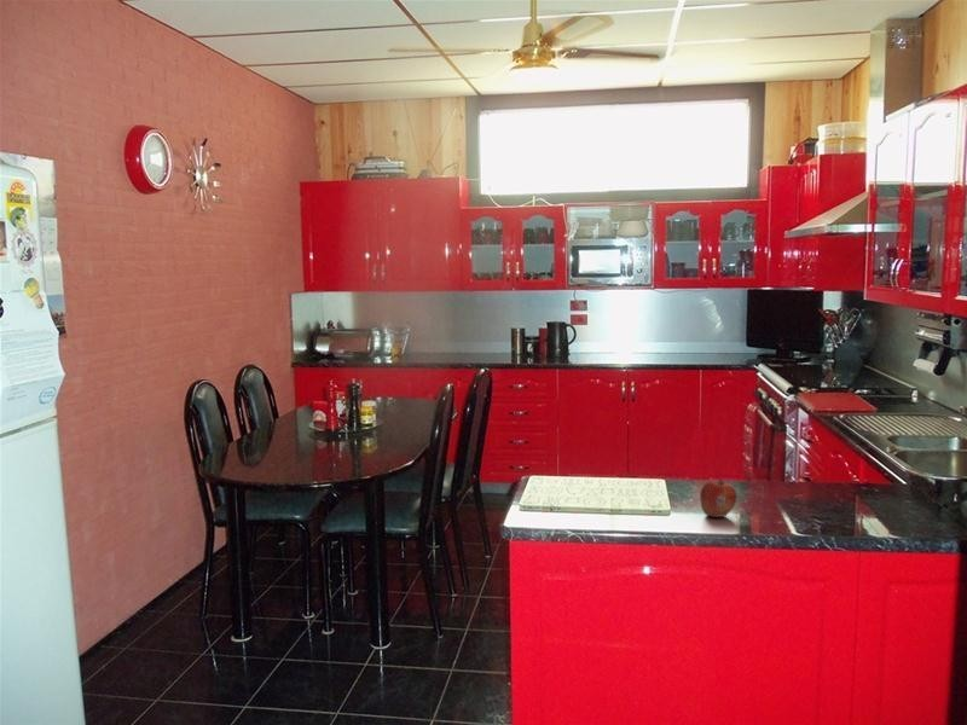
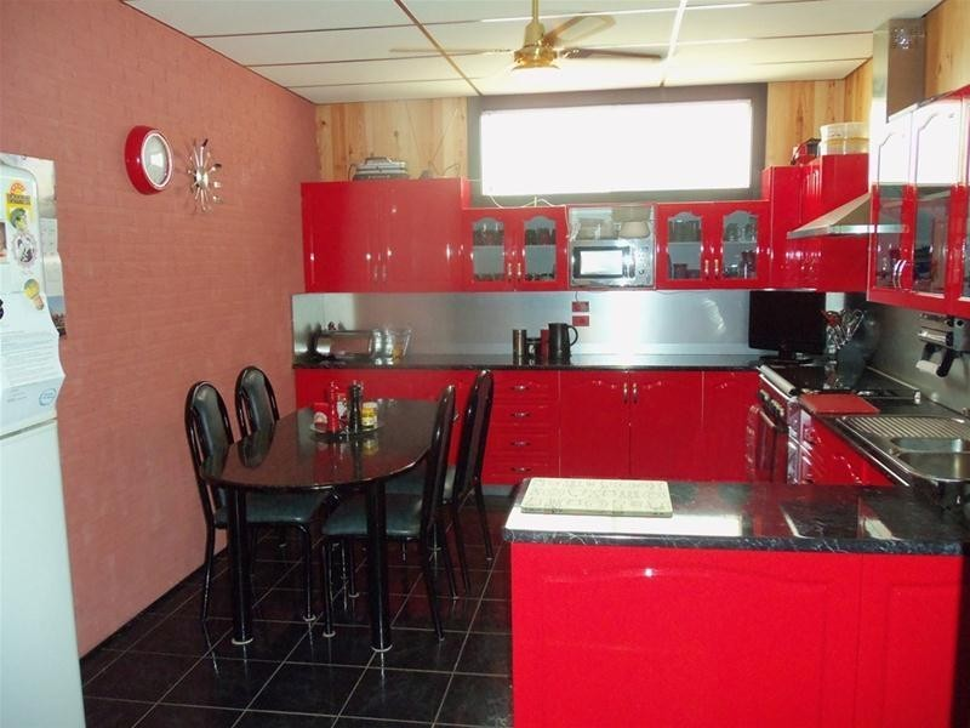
- fruit [699,478,739,518]
